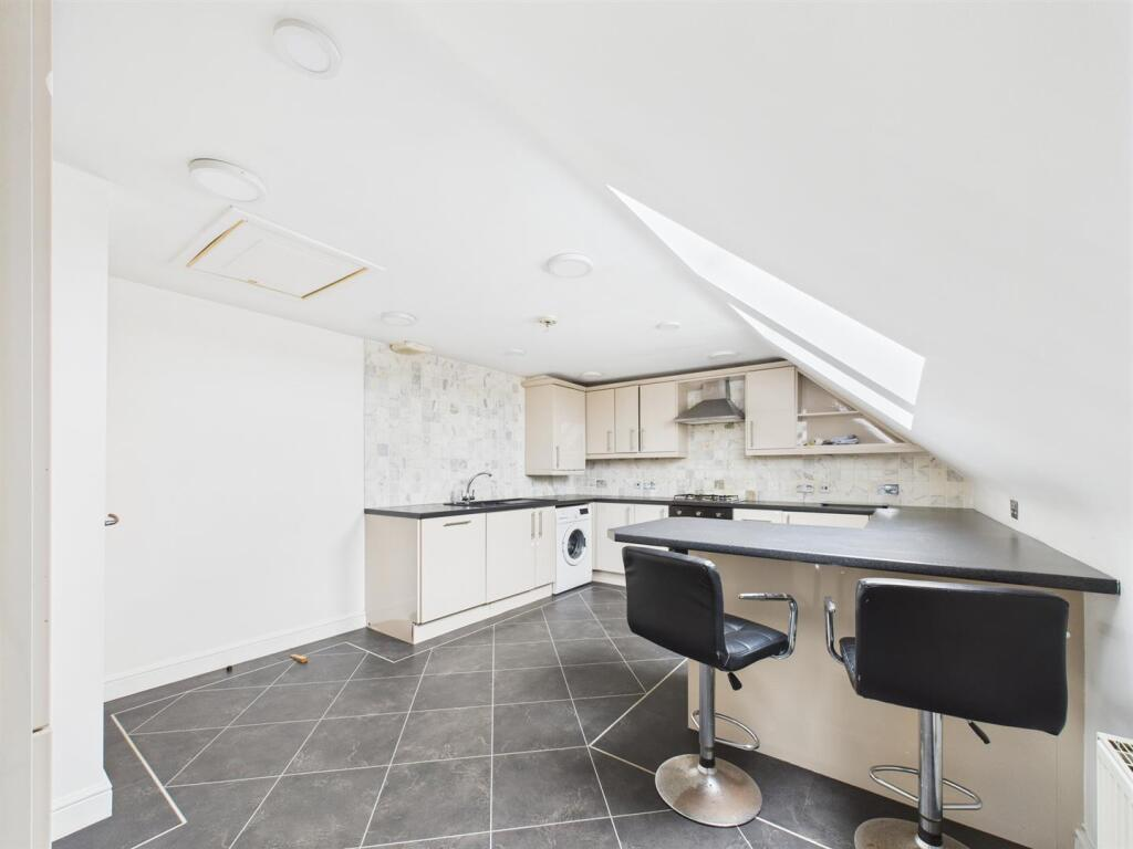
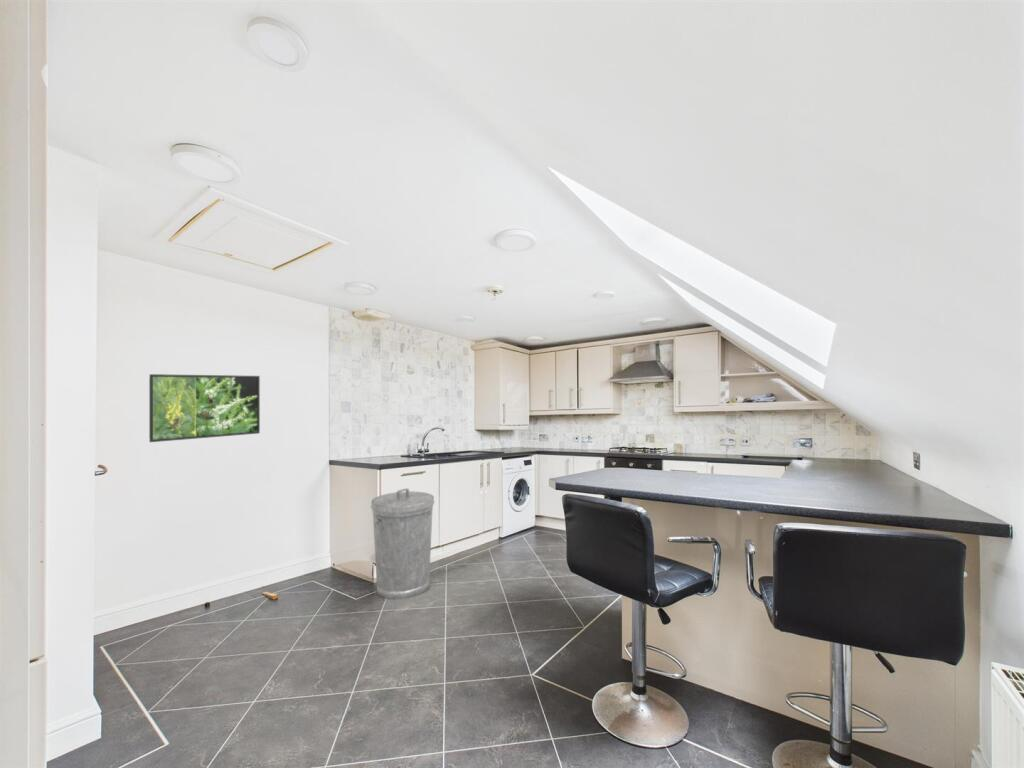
+ trash can [370,487,435,600]
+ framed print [148,373,261,443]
